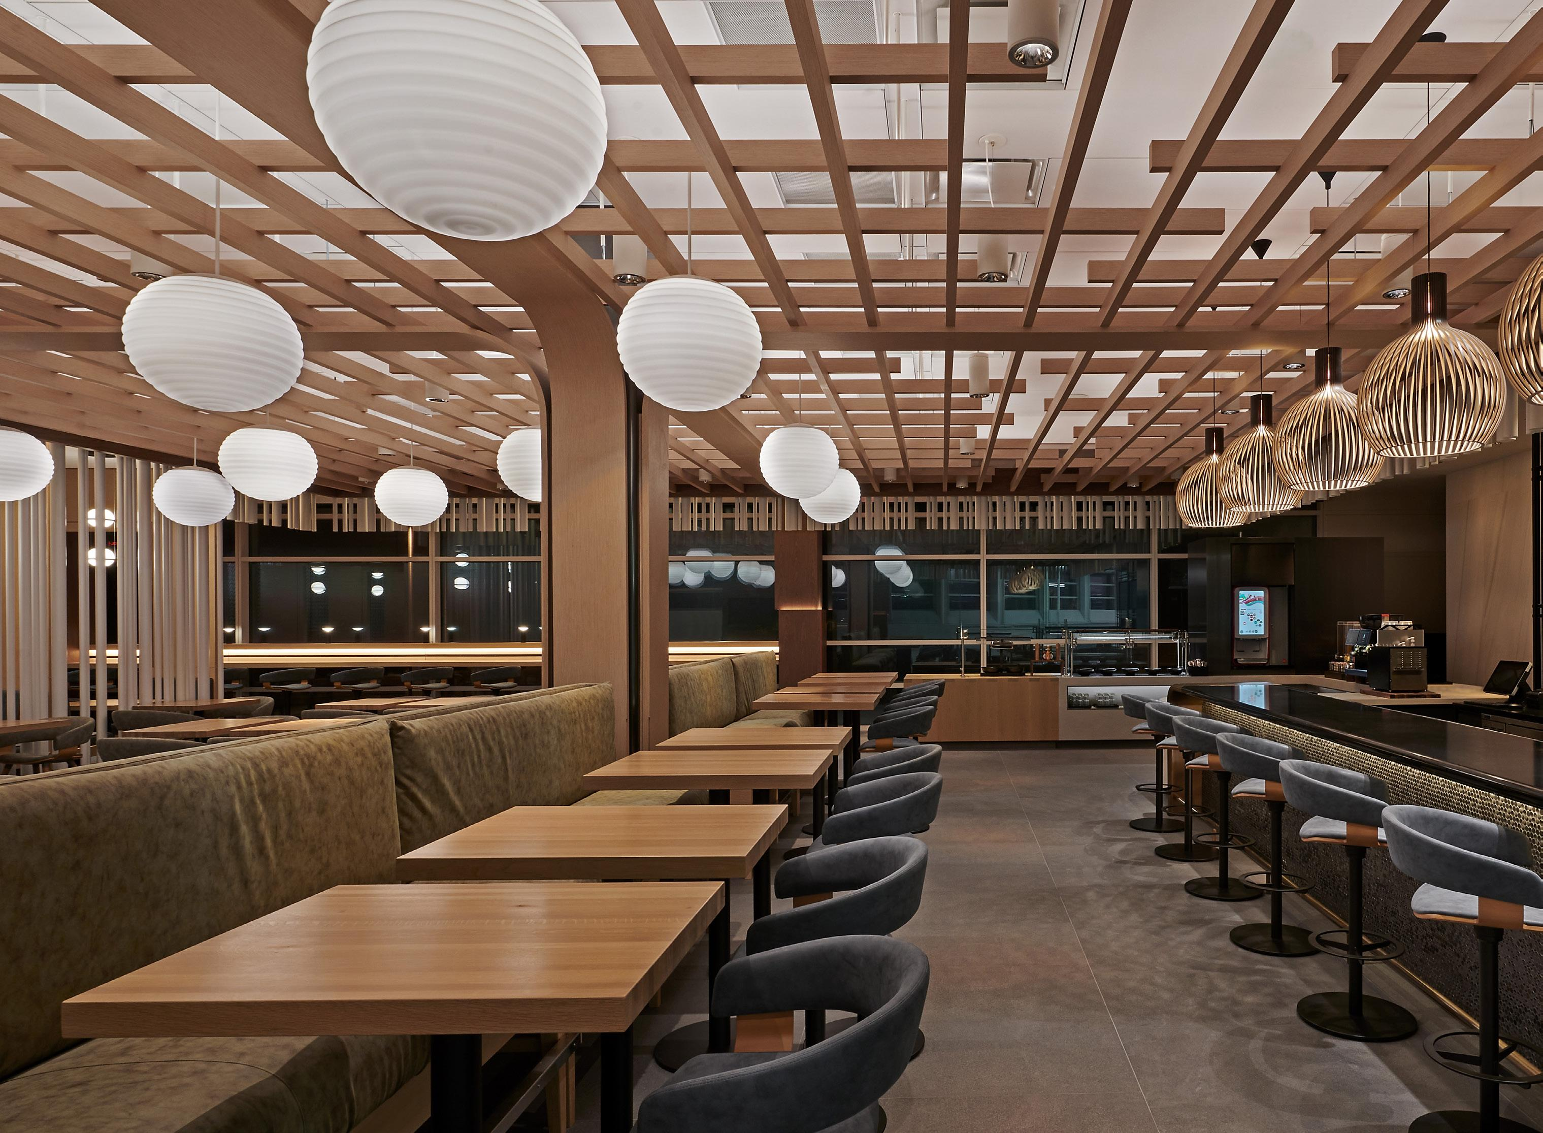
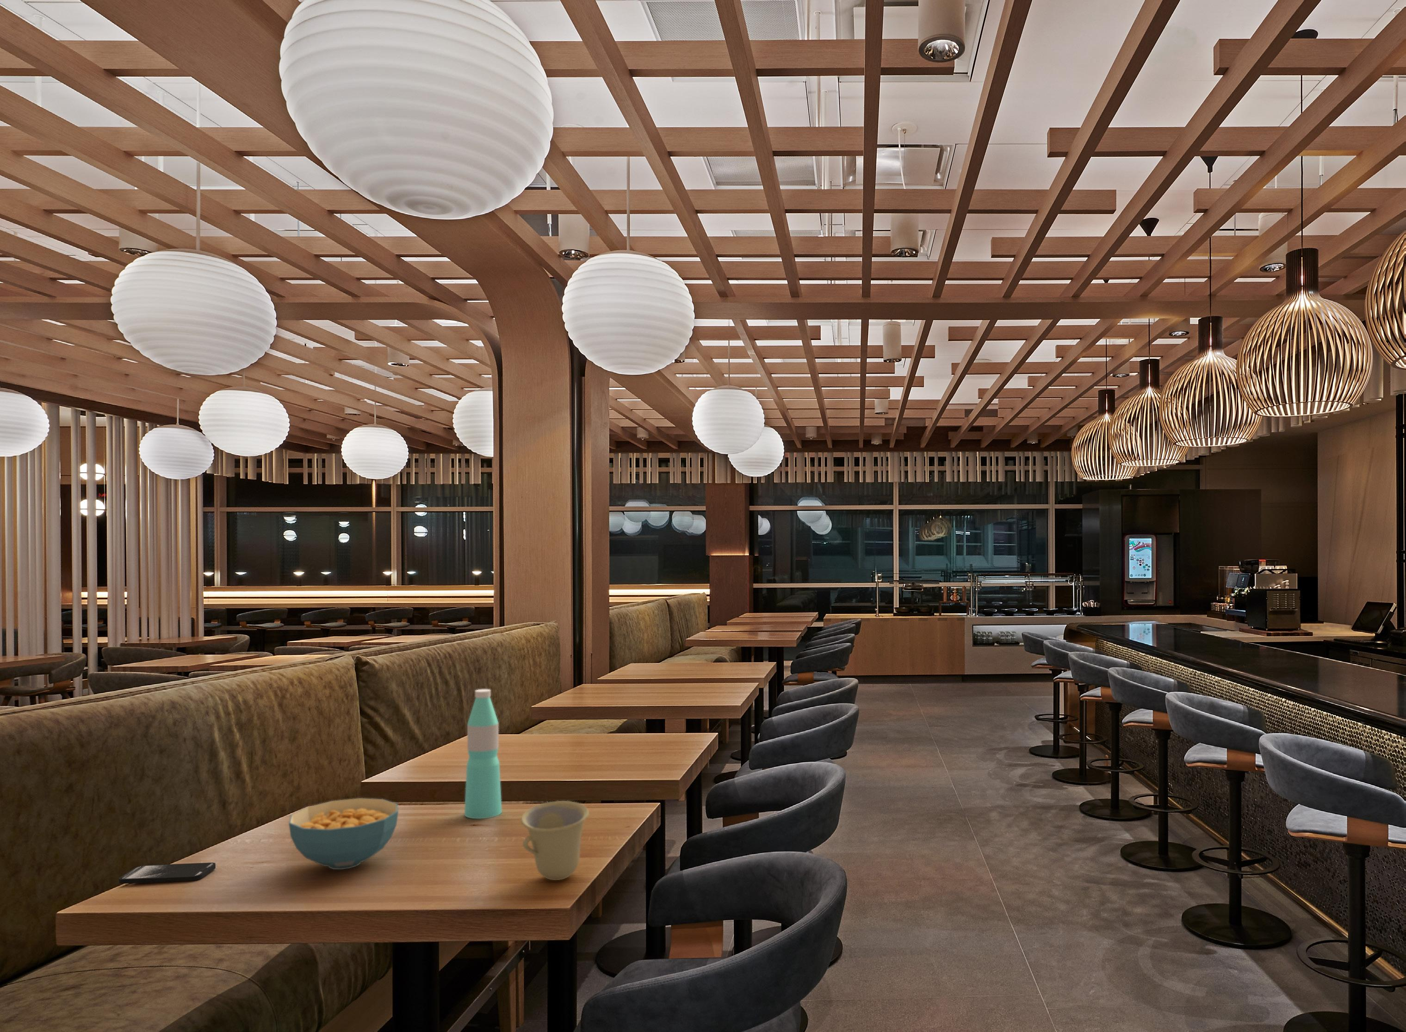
+ water bottle [464,688,502,819]
+ cup [521,801,589,880]
+ cereal bowl [288,797,398,871]
+ smartphone [118,862,216,884]
